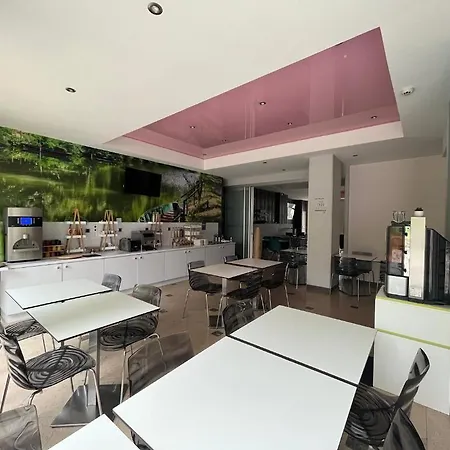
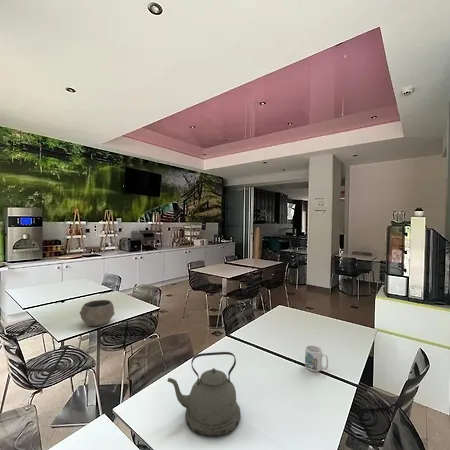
+ kettle [166,351,241,438]
+ mug [304,344,329,372]
+ bowl [79,299,115,327]
